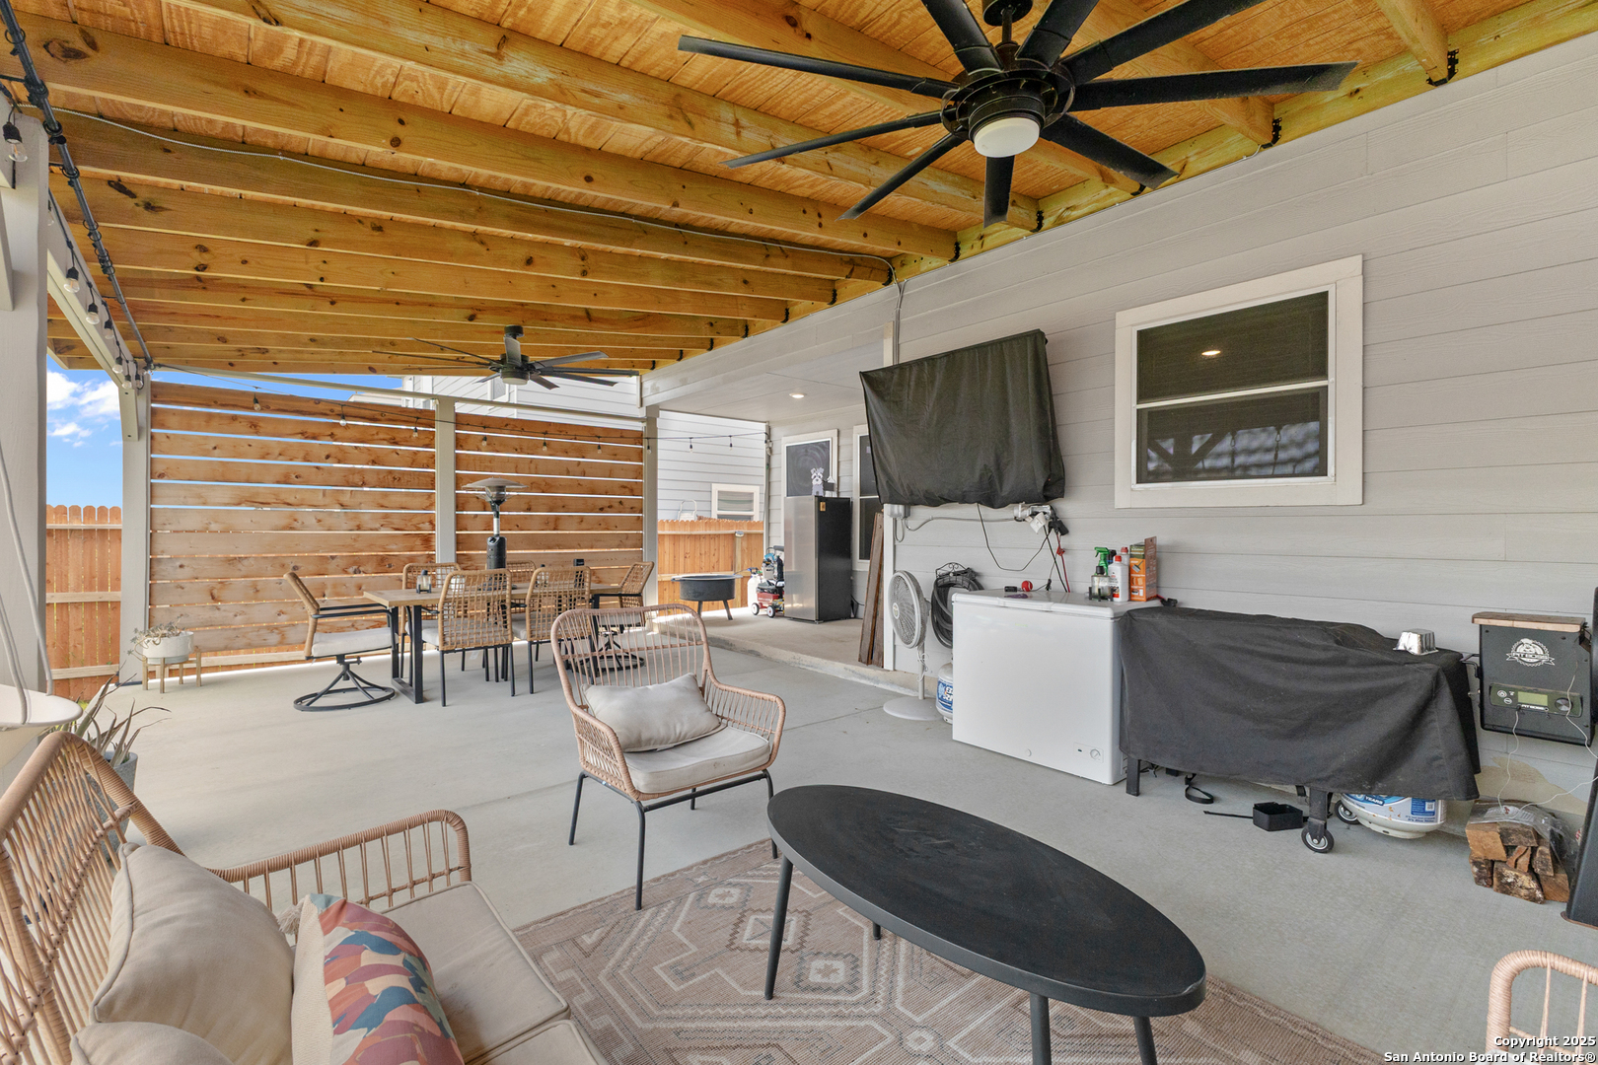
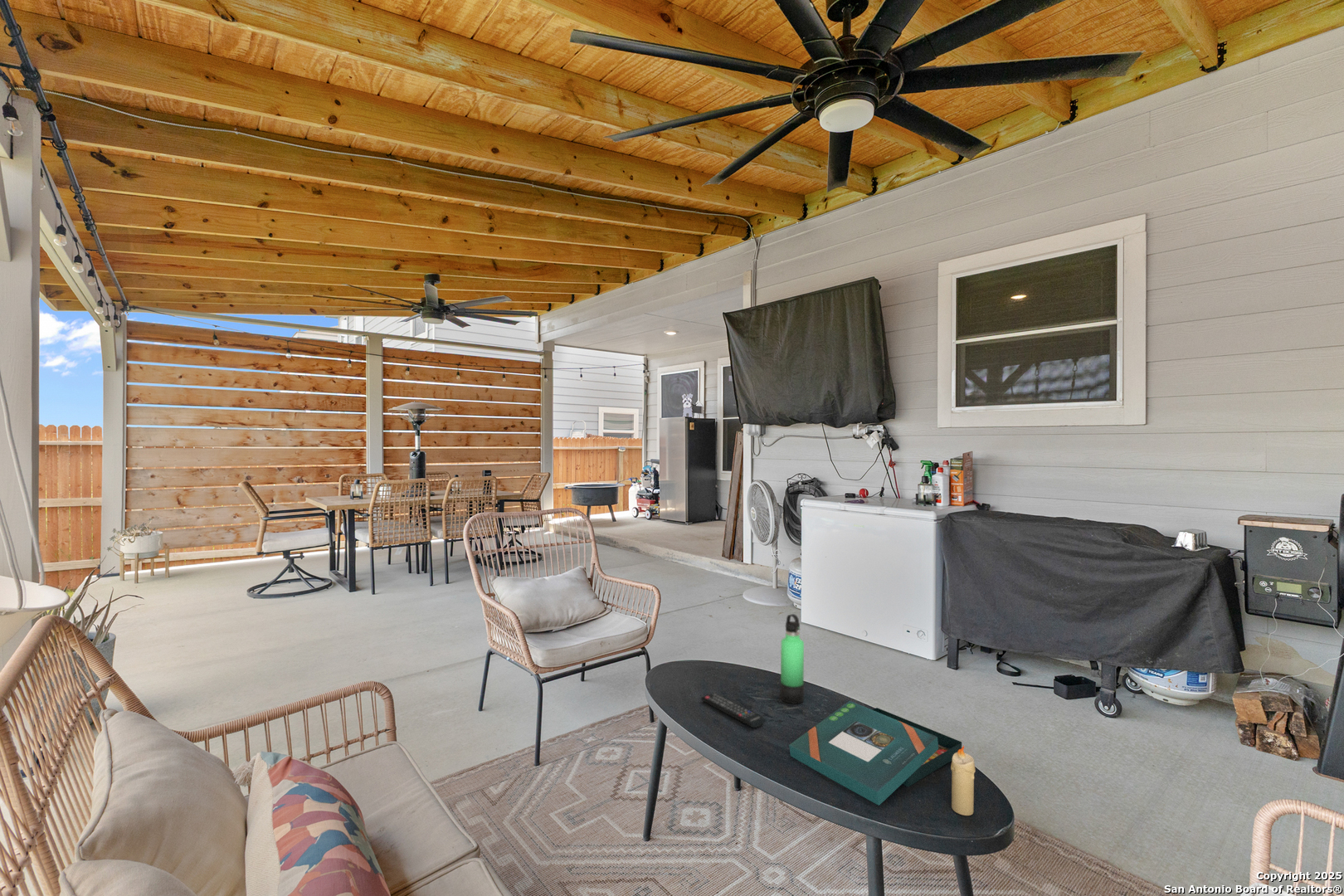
+ thermos bottle [779,613,805,704]
+ remote control [700,692,765,728]
+ candle [950,745,976,816]
+ board game [788,700,962,806]
